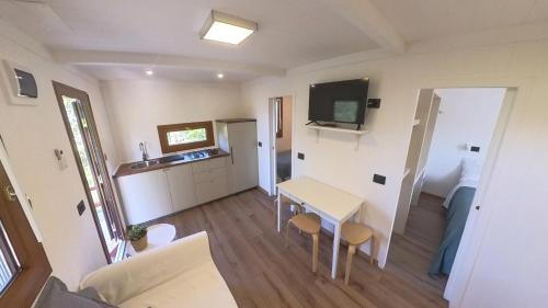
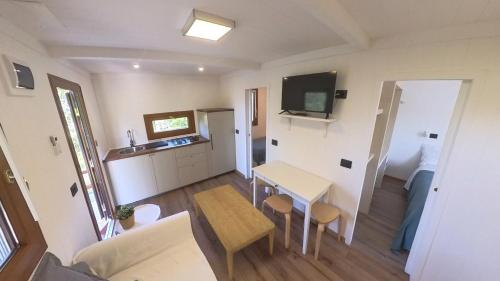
+ coffee table [193,183,276,281]
